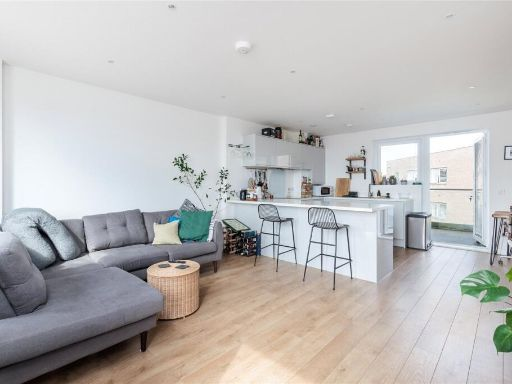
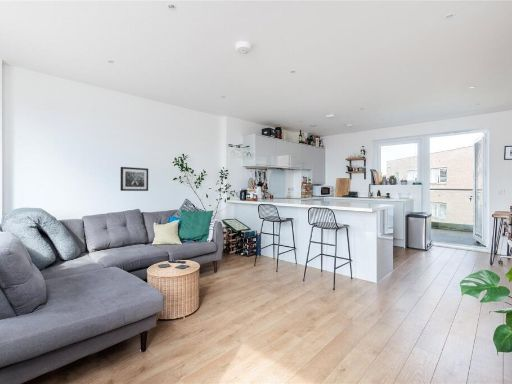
+ wall art [120,166,149,192]
